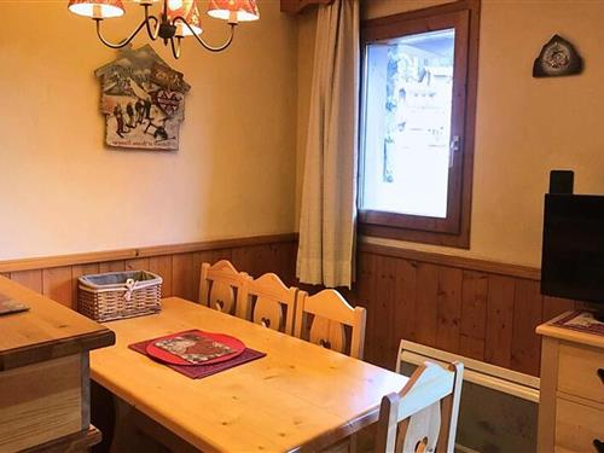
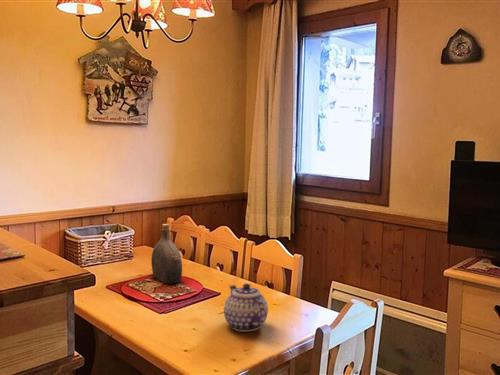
+ water jug [150,223,183,285]
+ teapot [223,283,269,333]
